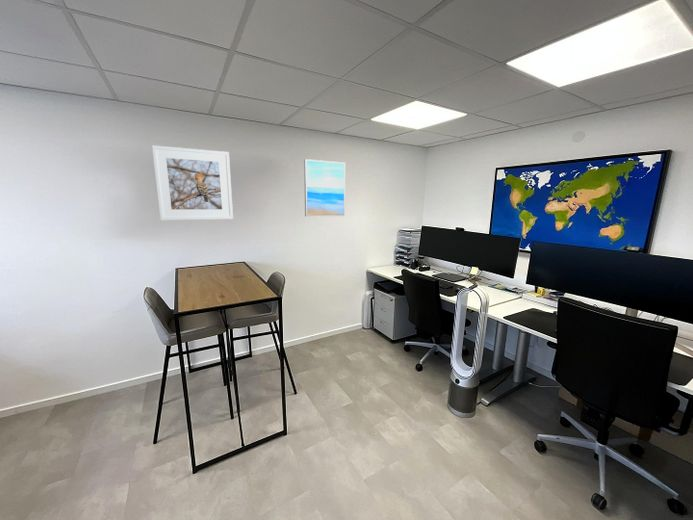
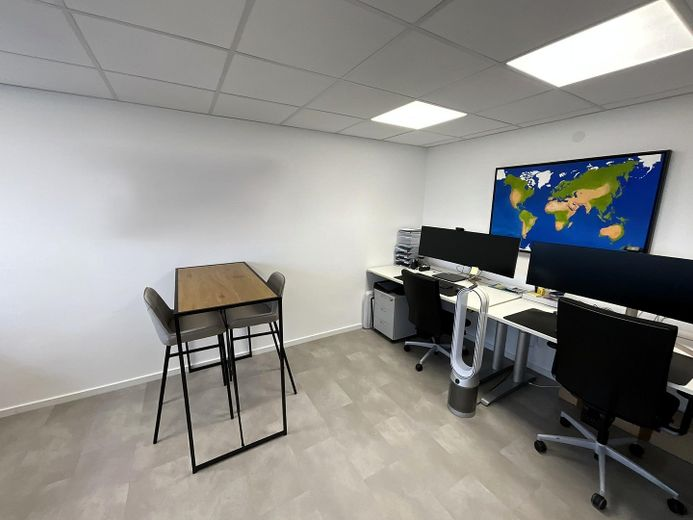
- wall art [303,158,346,218]
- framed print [151,144,234,221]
